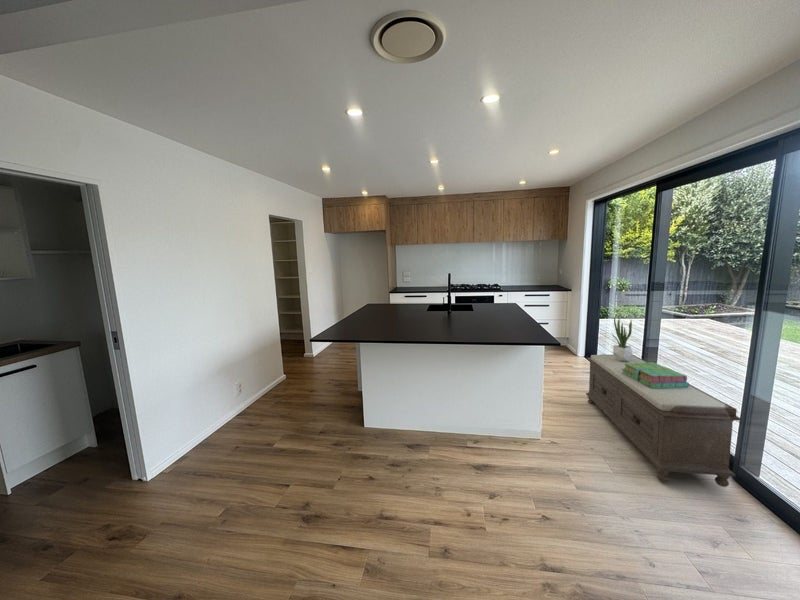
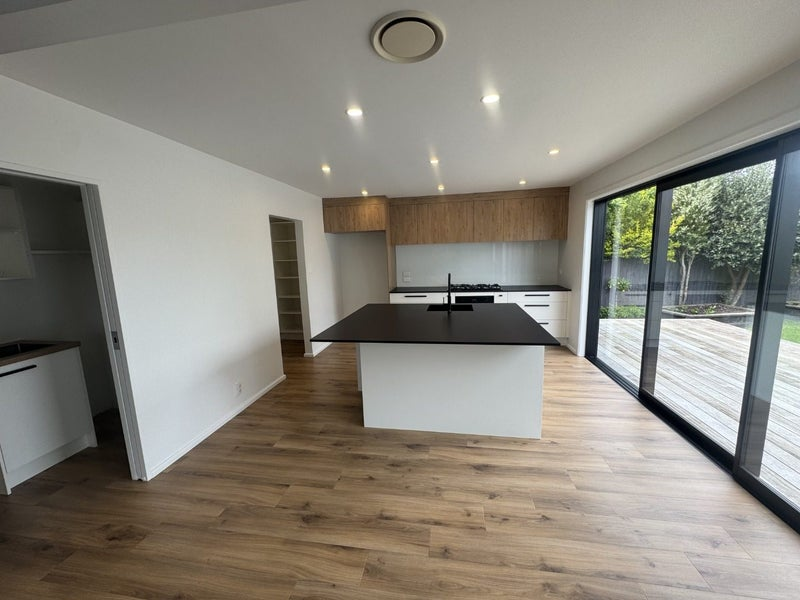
- potted plant [610,315,634,362]
- stack of books [622,361,690,388]
- bench [585,354,742,488]
